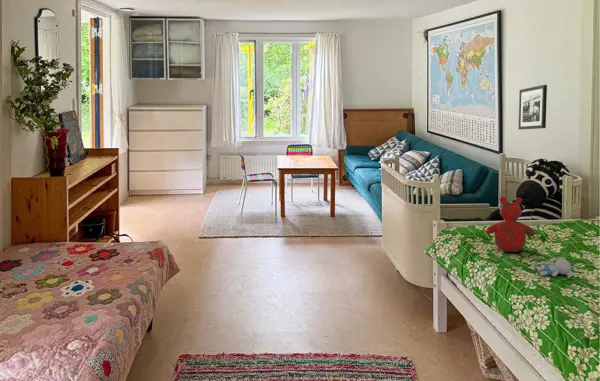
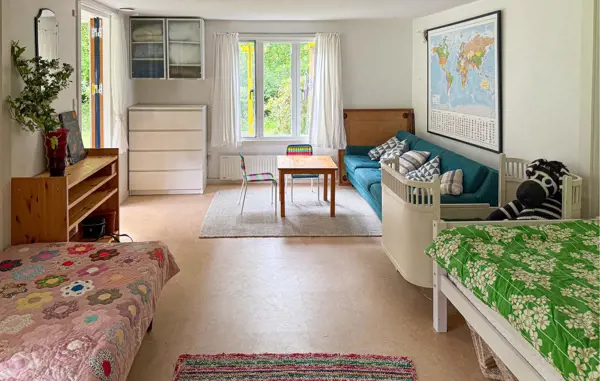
- toy elephant [536,256,575,279]
- teddy bear [485,196,536,253]
- picture frame [517,84,548,130]
